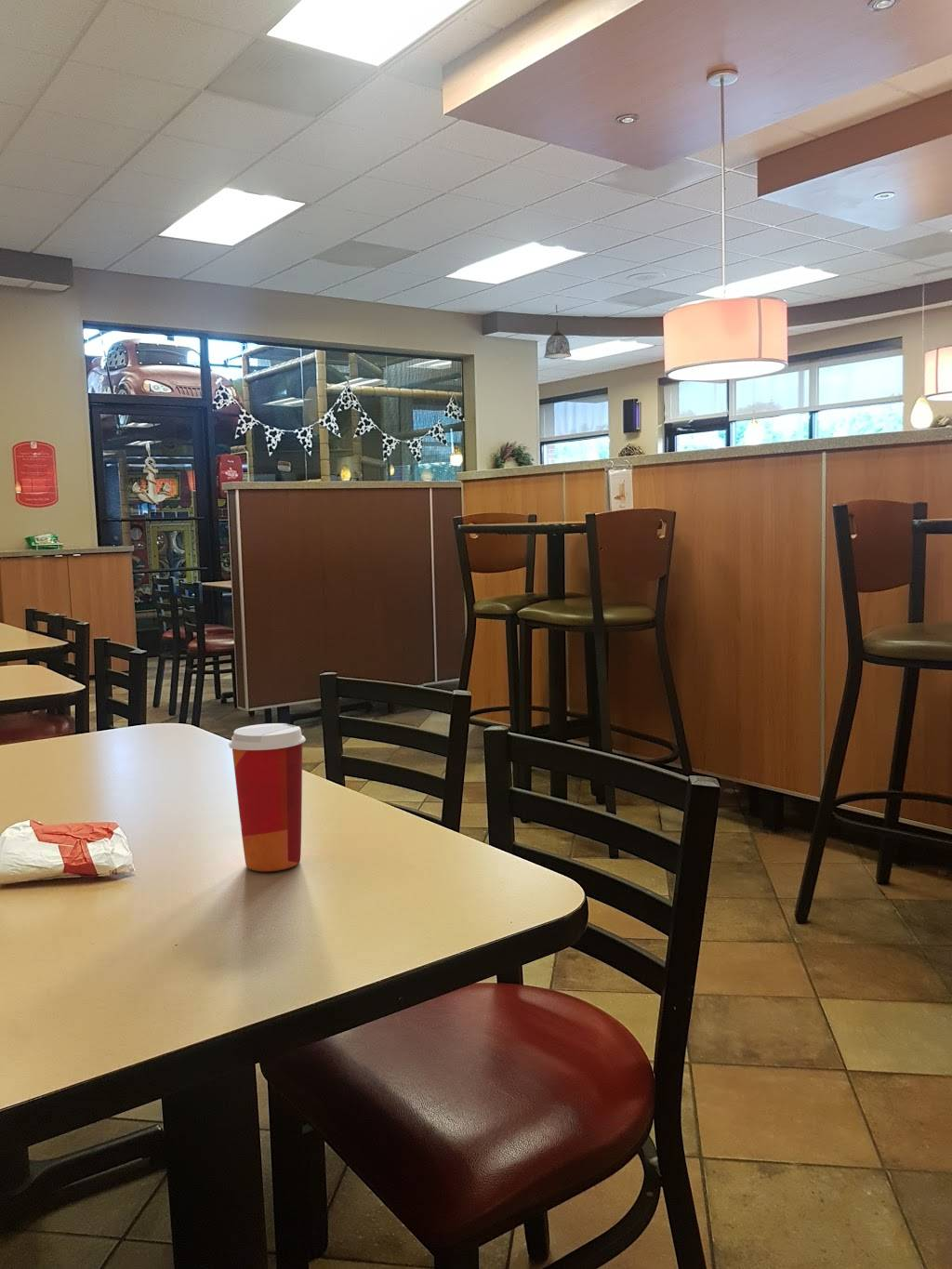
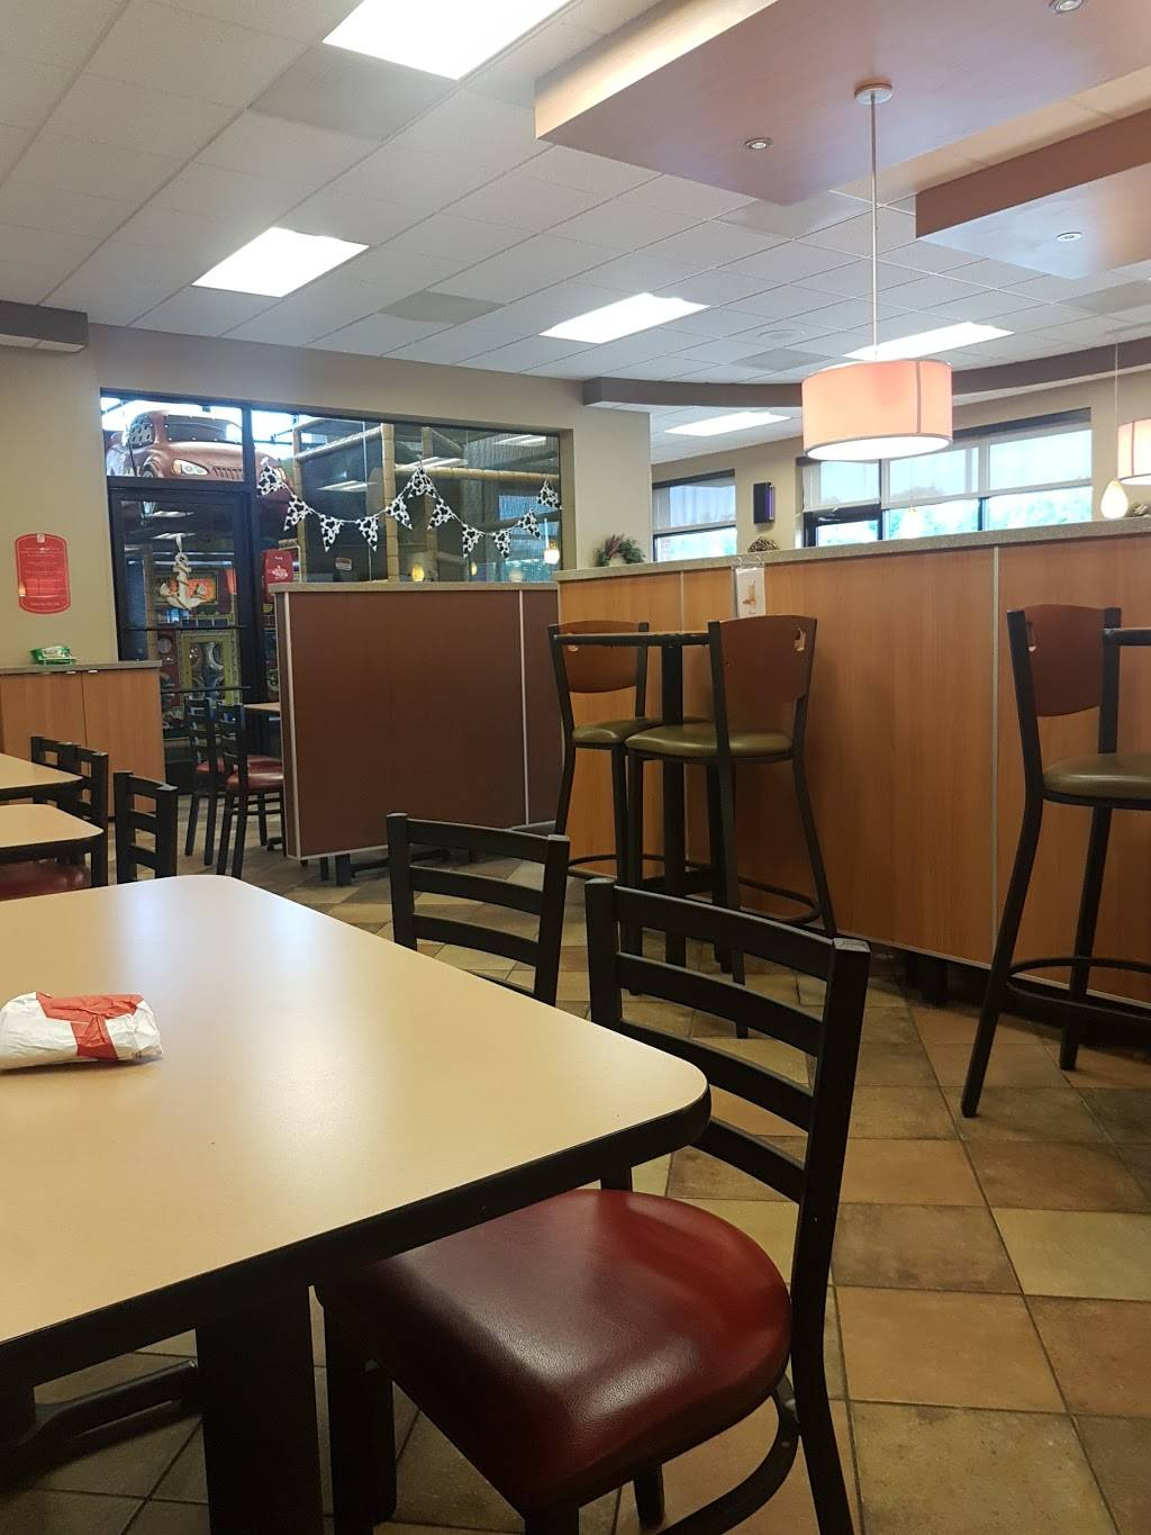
- paper cup [228,722,306,872]
- pendant lamp [543,304,572,360]
